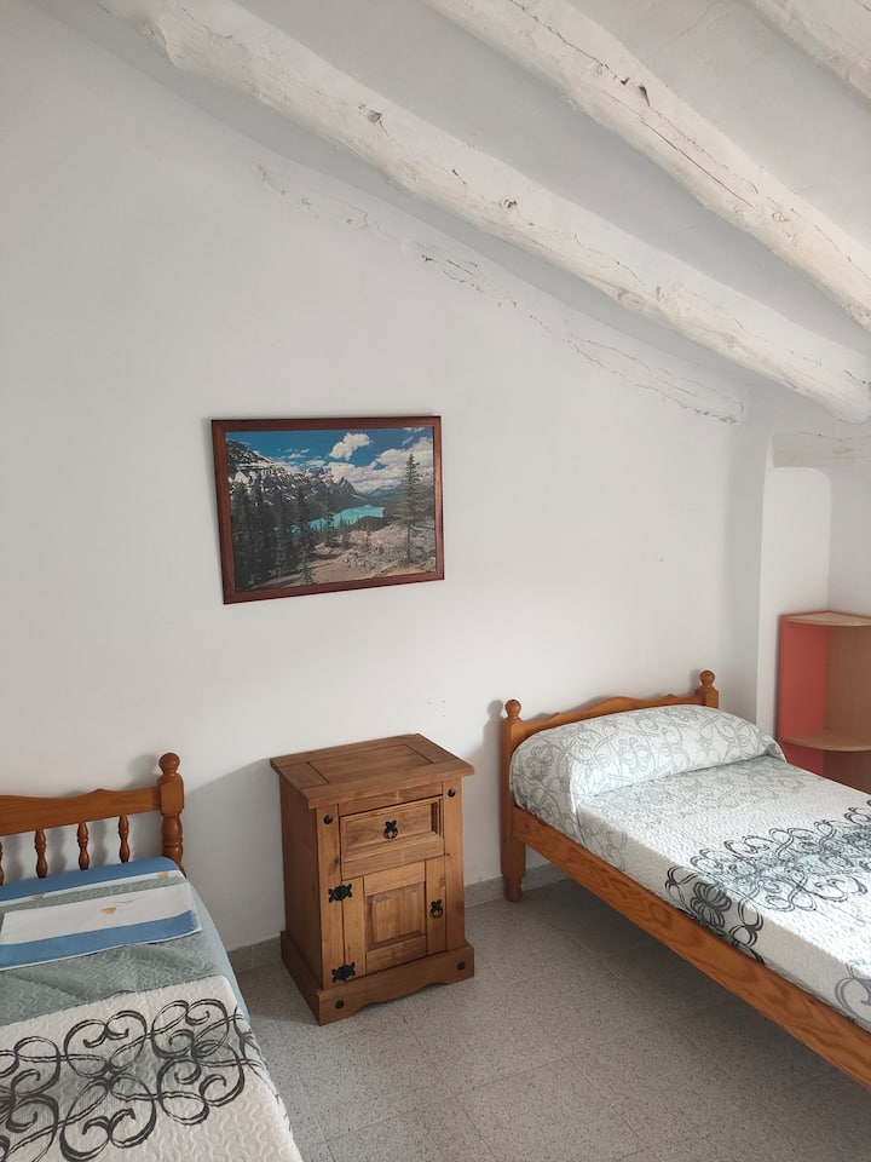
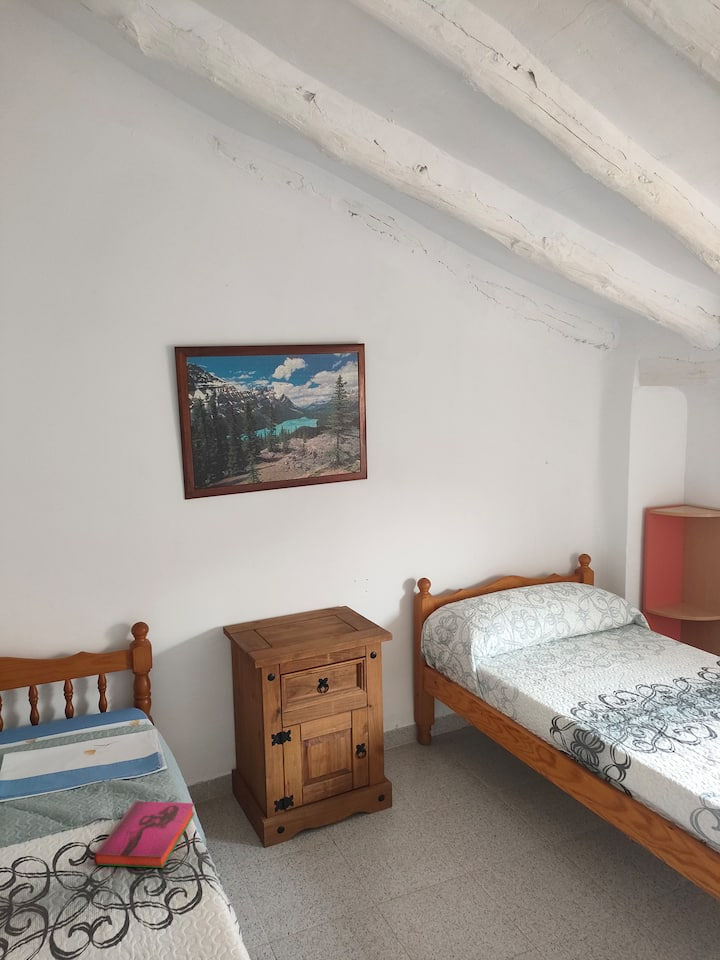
+ hardback book [93,800,196,869]
